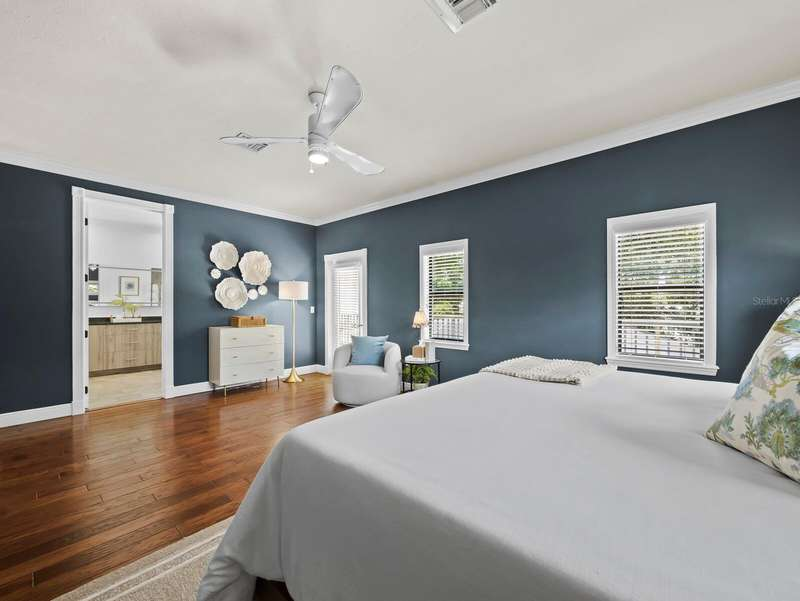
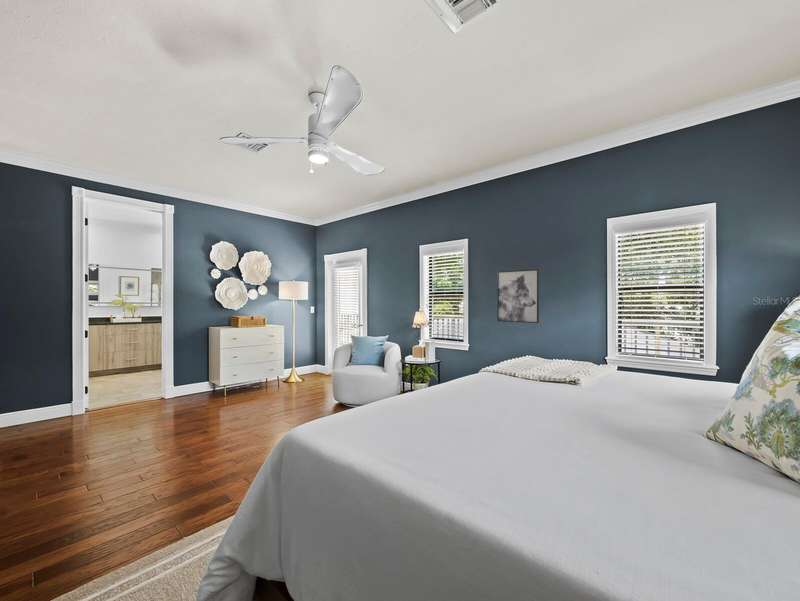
+ wall art [497,268,540,324]
